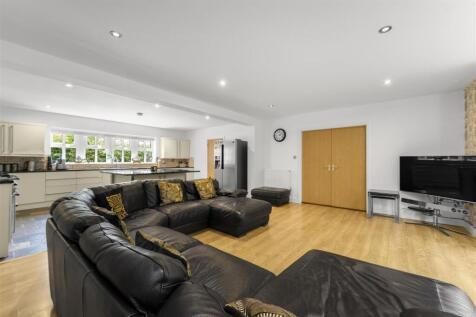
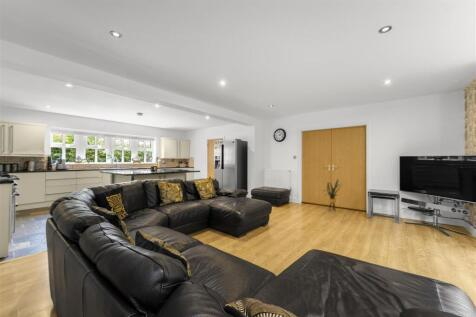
+ house plant [321,178,343,211]
